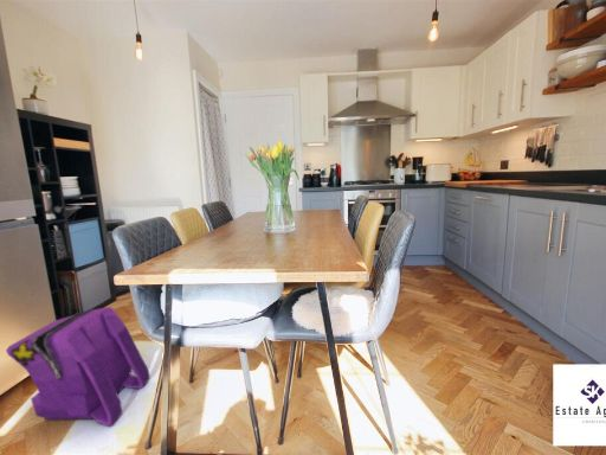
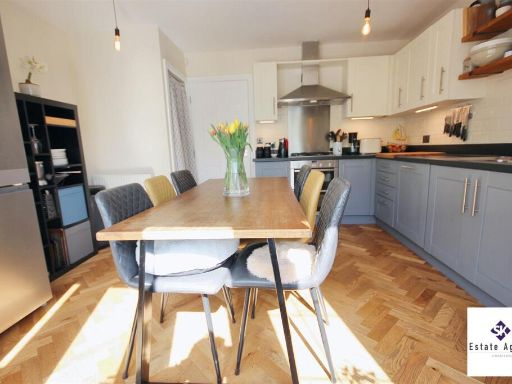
- backpack [5,306,152,428]
